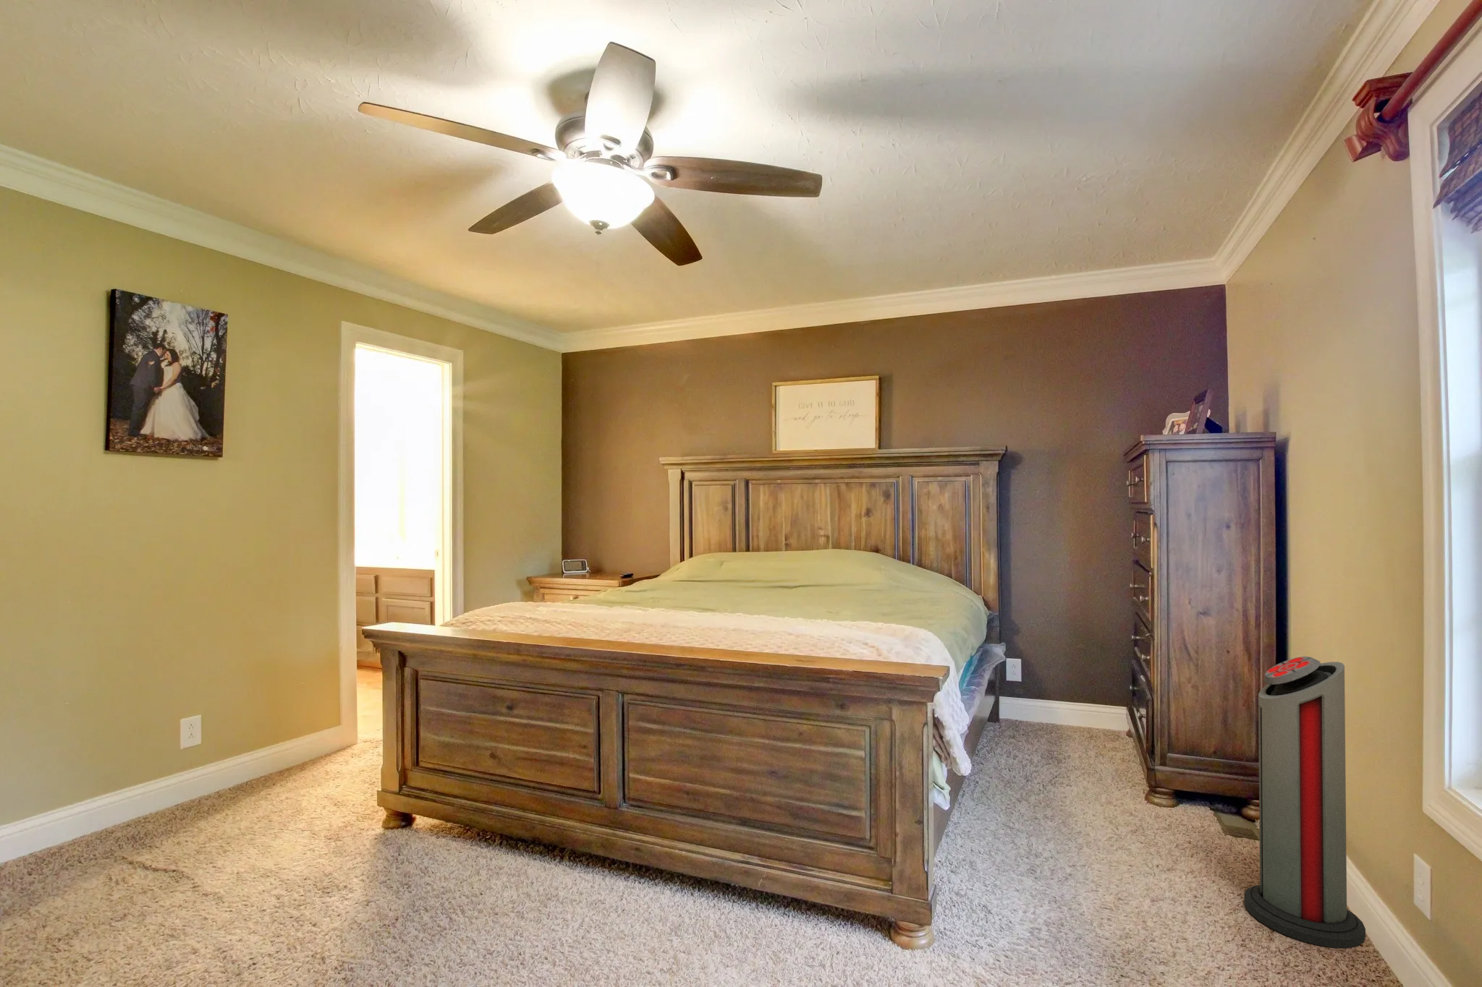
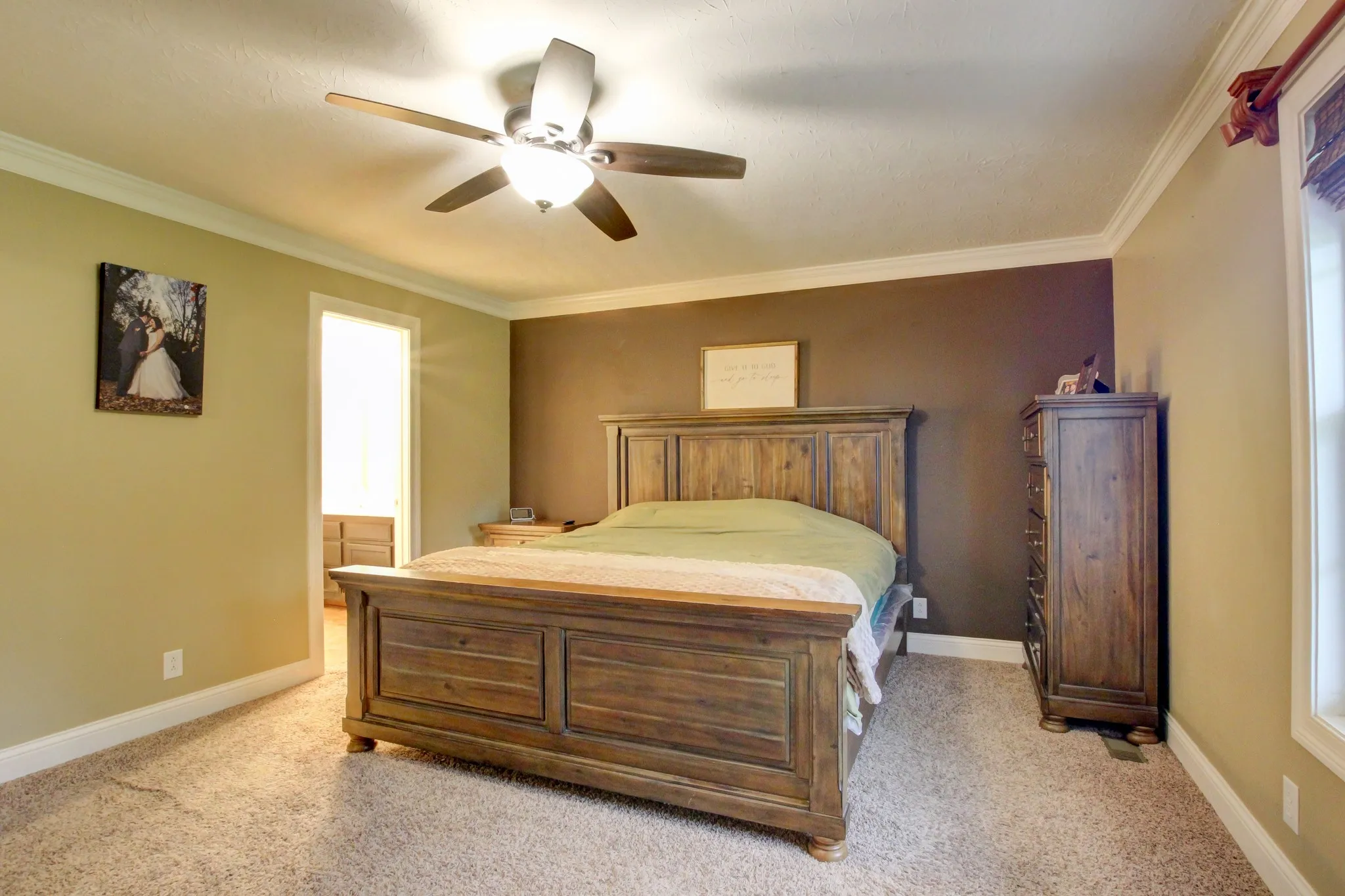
- air purifier [1243,655,1366,950]
